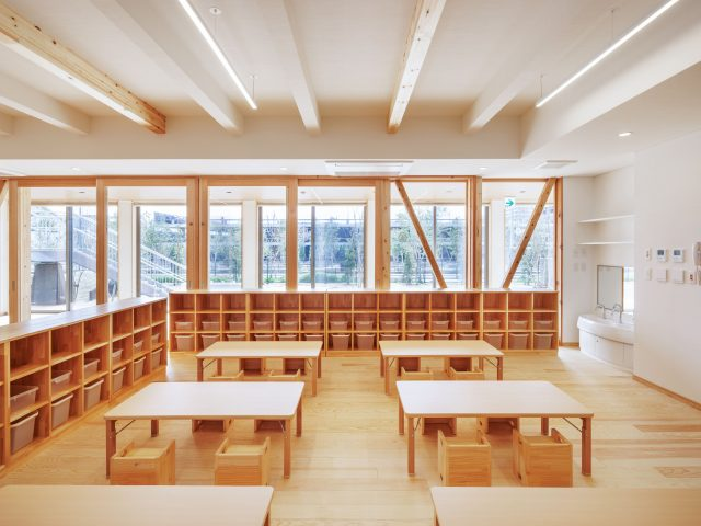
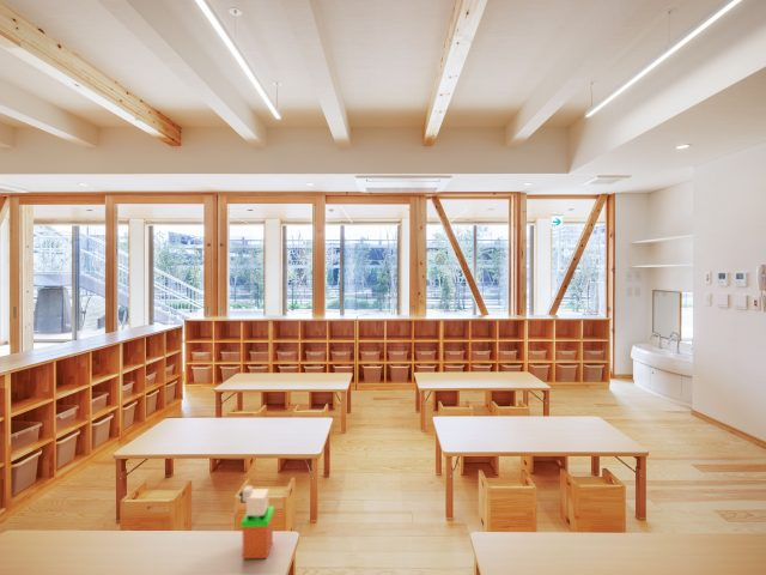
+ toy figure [238,484,275,559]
